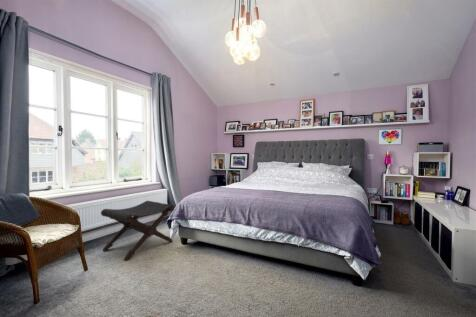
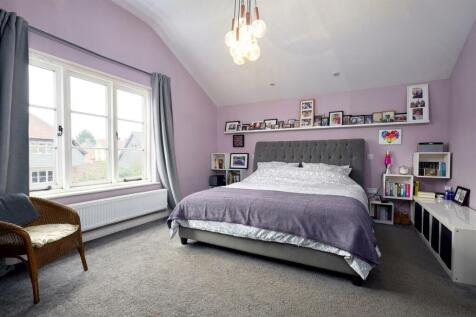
- footstool [100,200,175,262]
